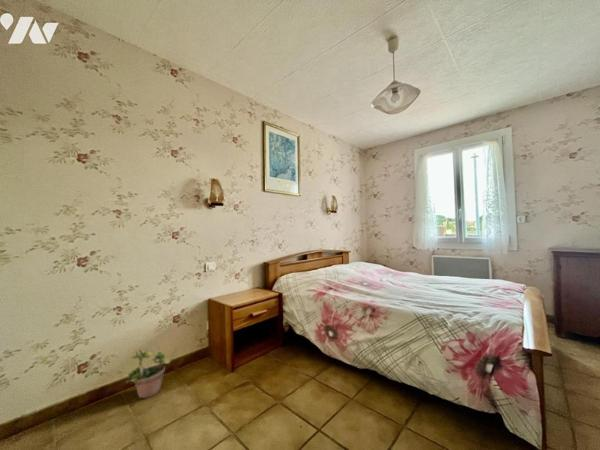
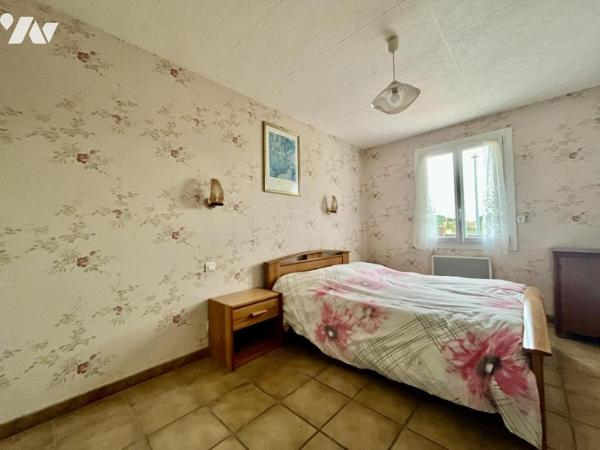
- potted plant [125,340,172,400]
